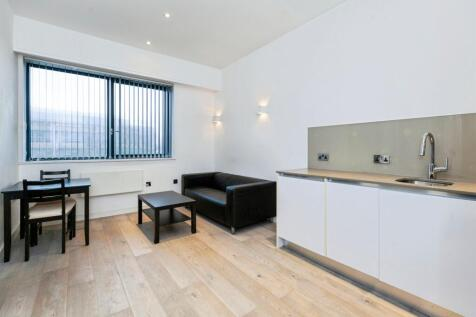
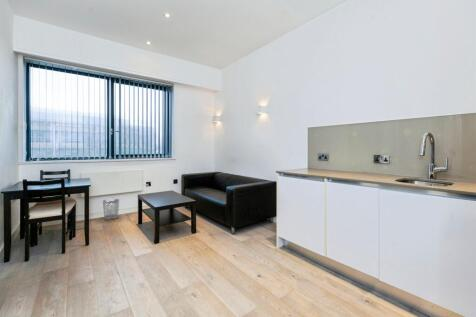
+ wastebasket [102,198,120,221]
